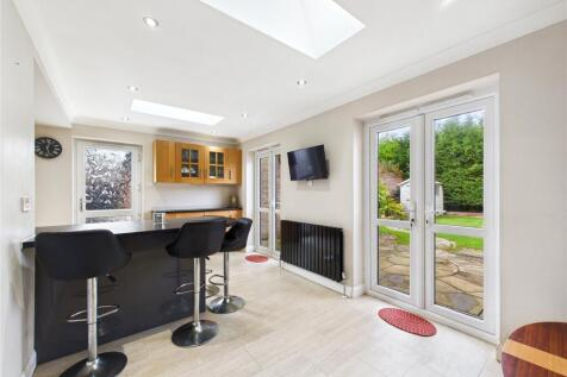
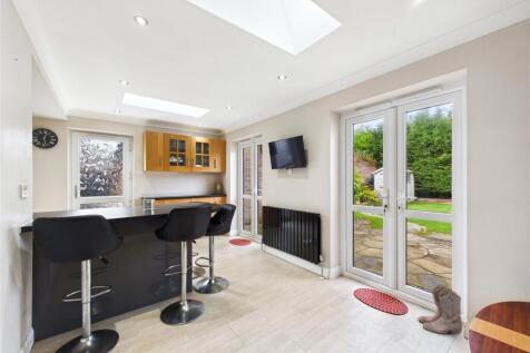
+ boots [416,283,463,335]
